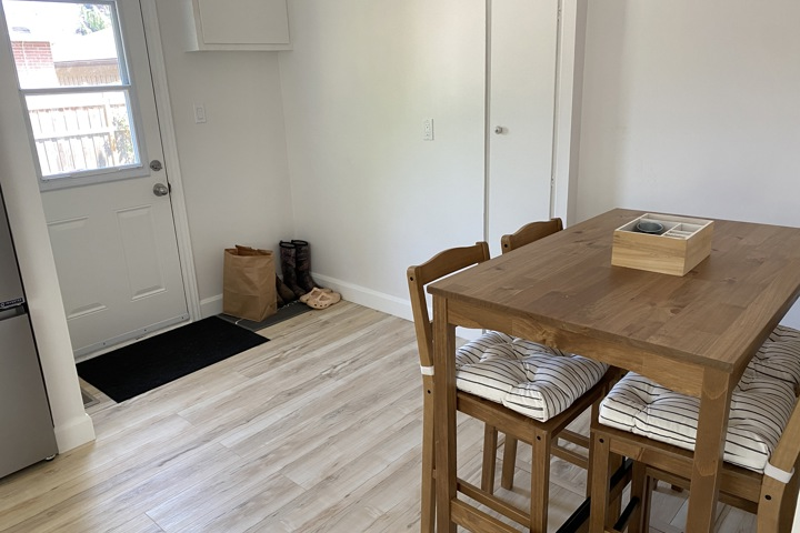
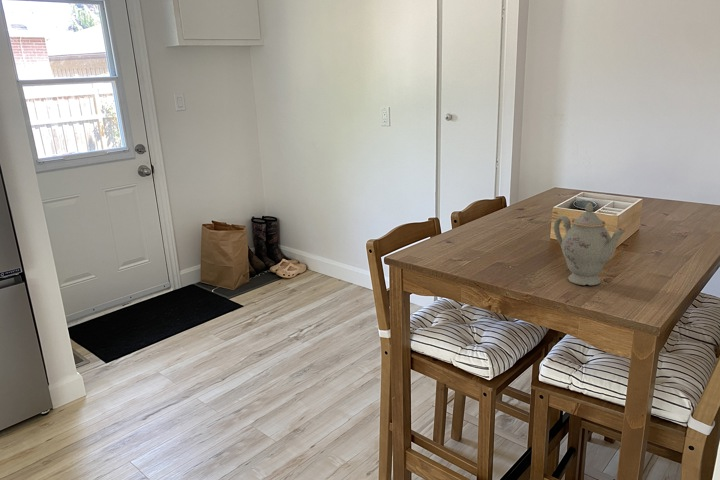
+ chinaware [553,202,627,286]
